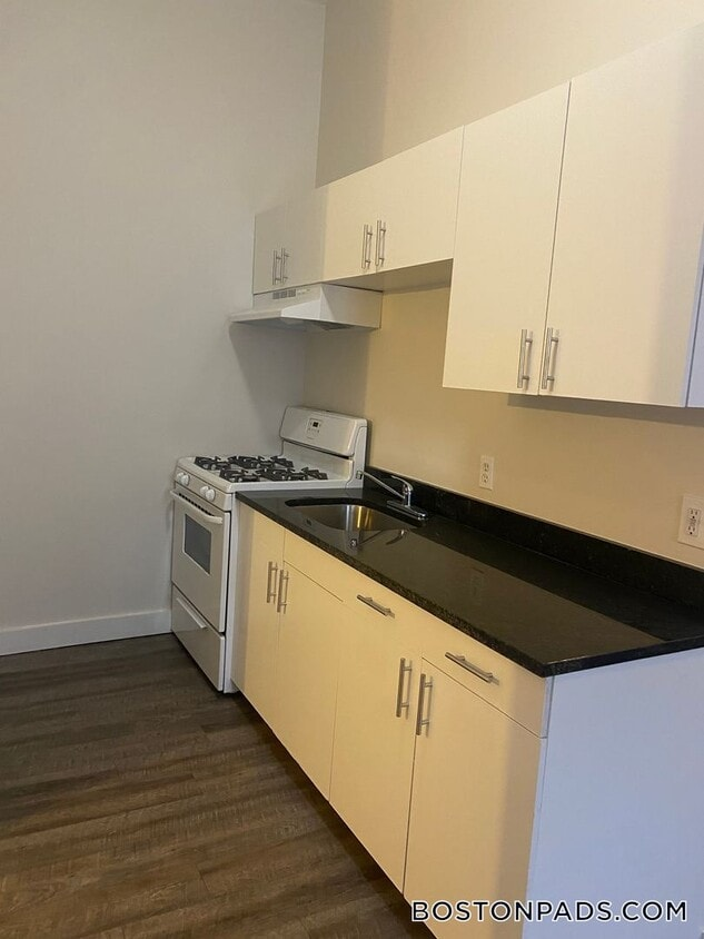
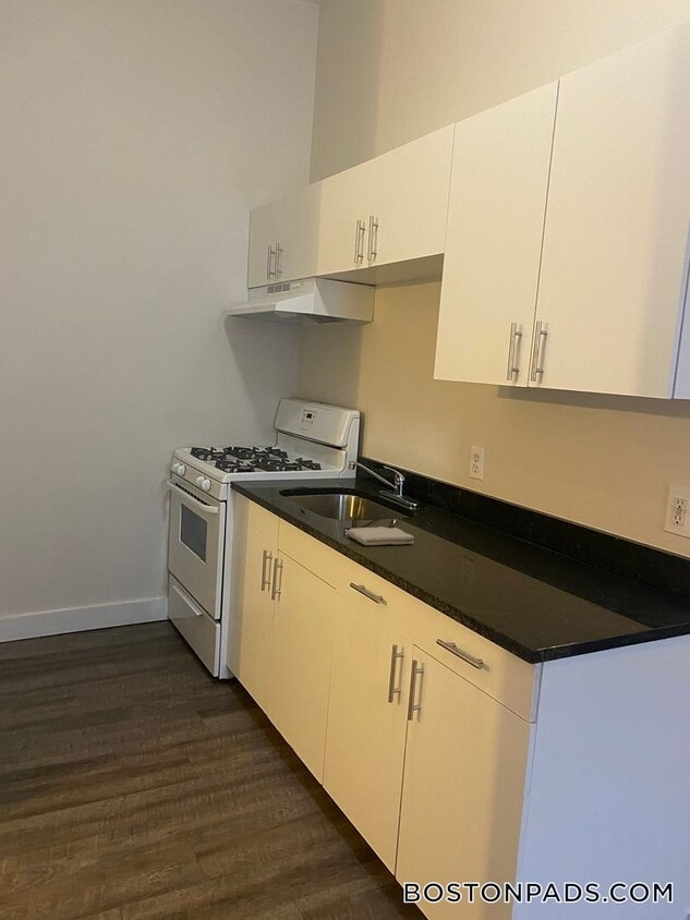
+ washcloth [347,525,414,546]
